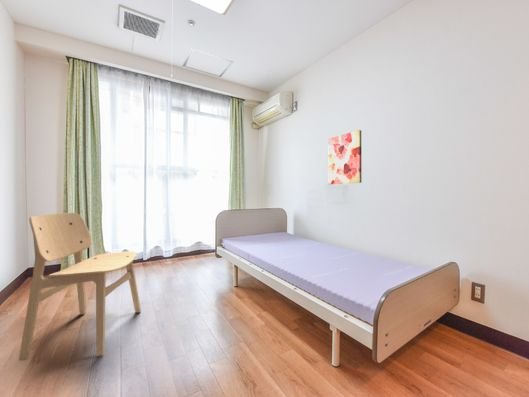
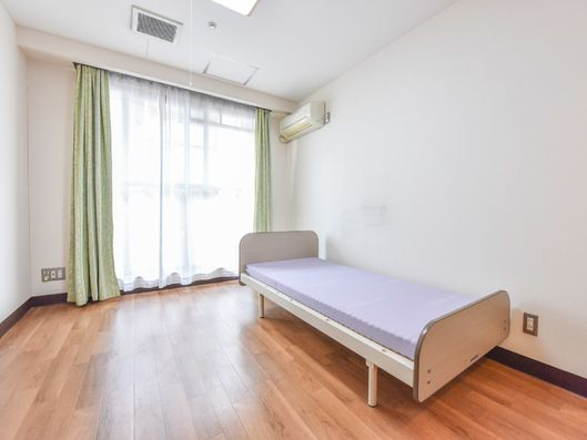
- wall art [327,129,362,185]
- chair [18,212,142,362]
